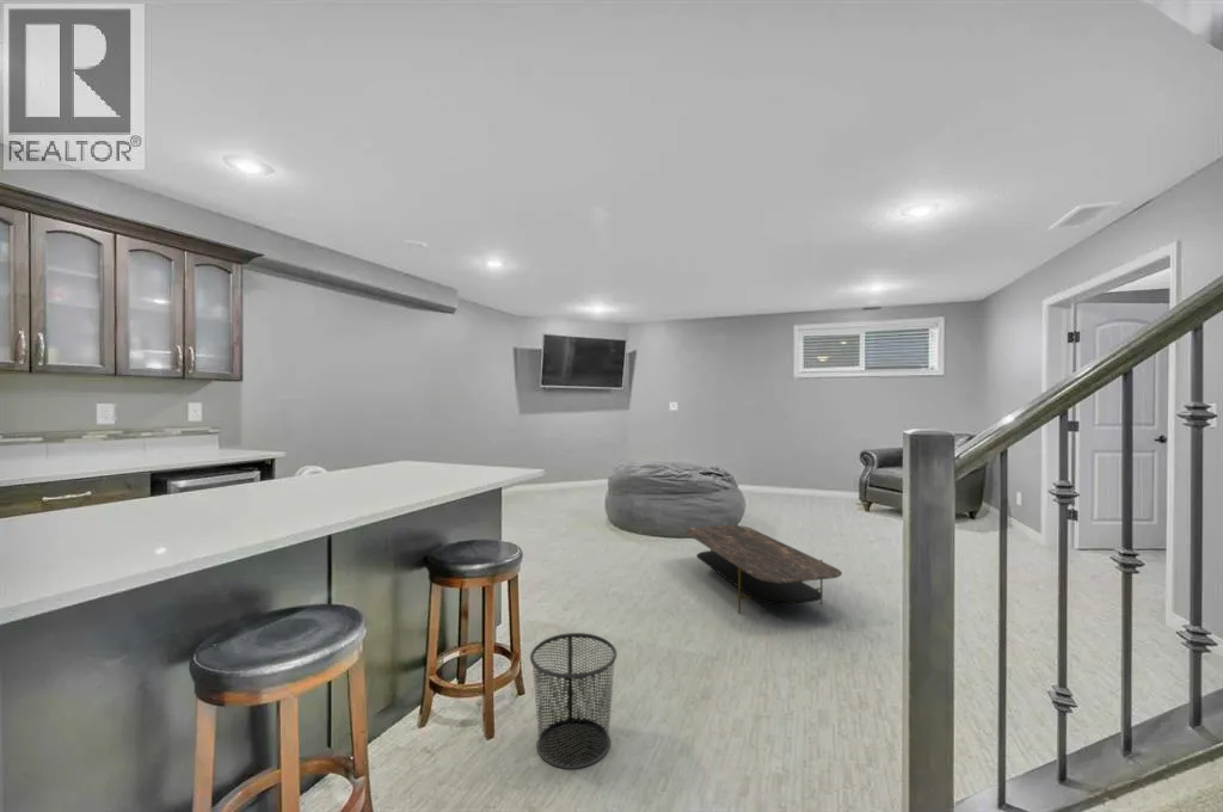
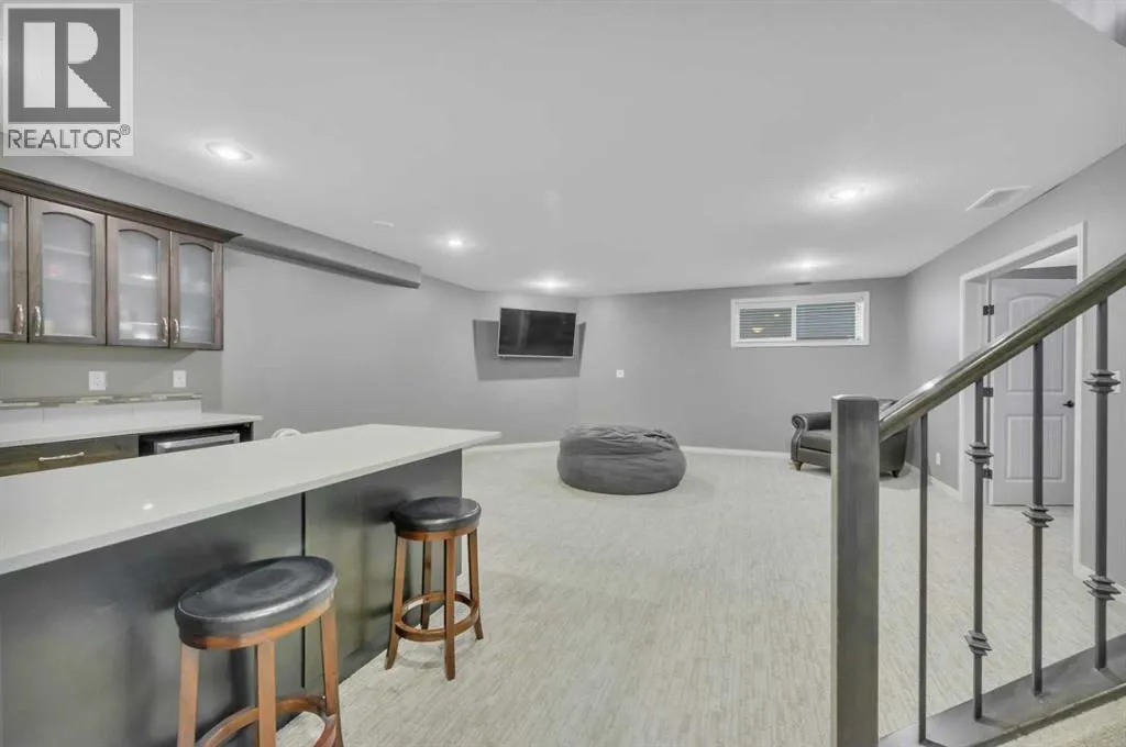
- coffee table [683,524,843,615]
- waste bin [529,632,619,770]
